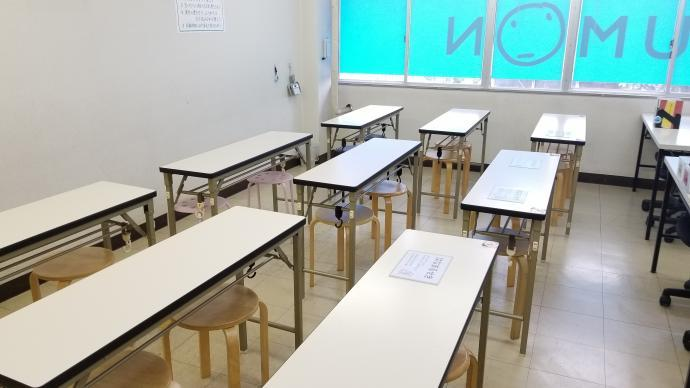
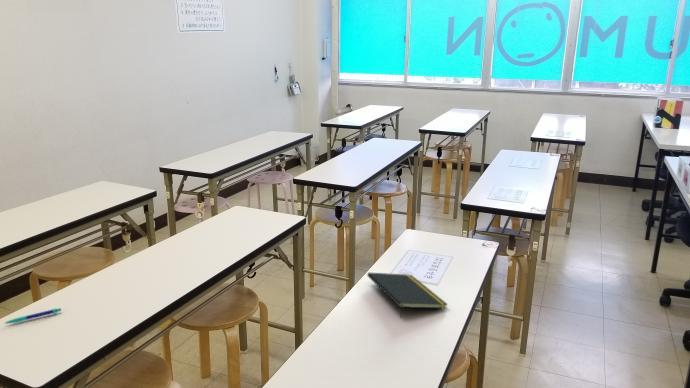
+ notepad [366,271,449,319]
+ pen [4,307,62,325]
